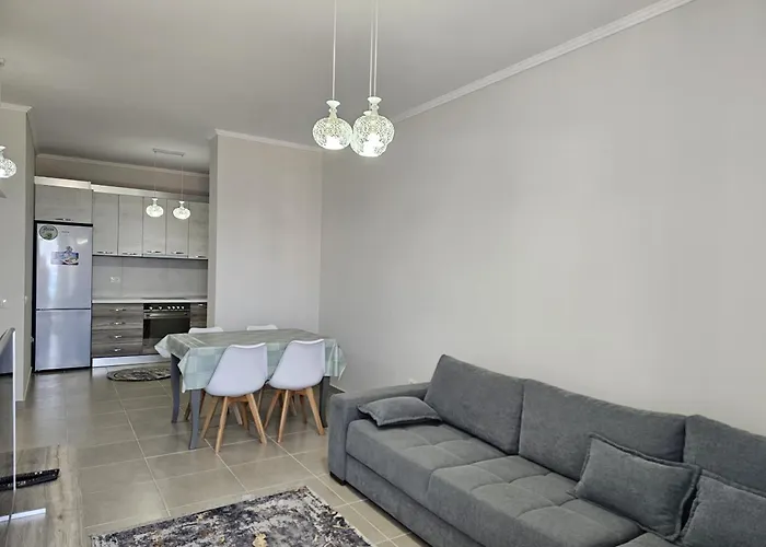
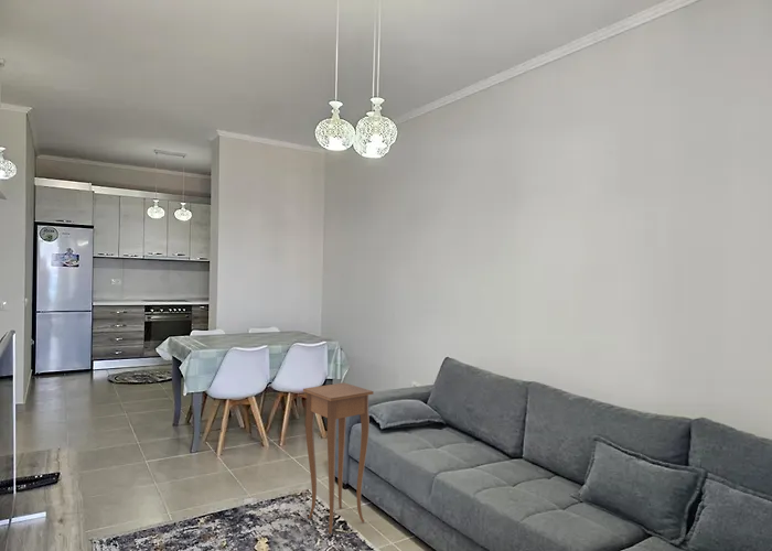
+ side table [302,381,375,534]
